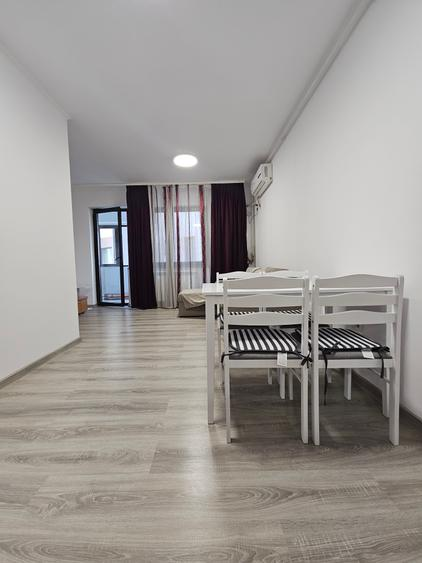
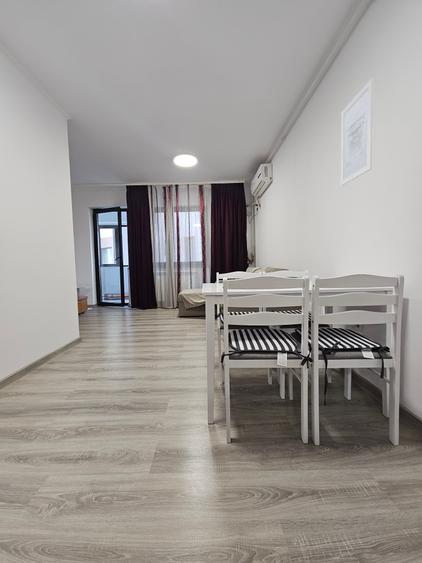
+ wall art [340,78,374,187]
